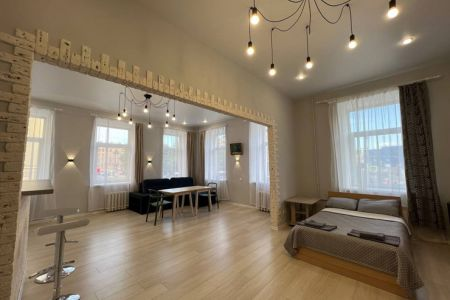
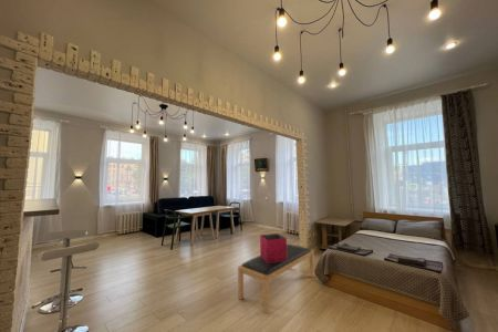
+ bench [237,243,315,314]
+ storage bin [259,232,288,262]
